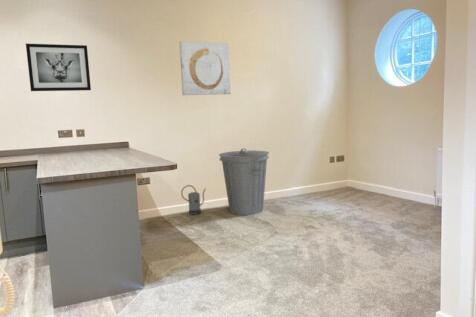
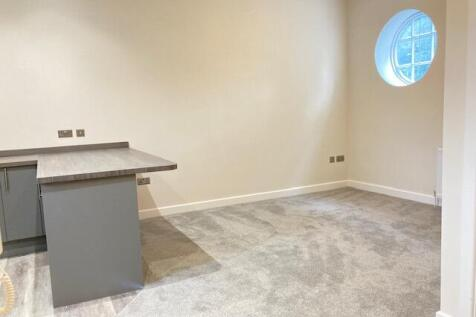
- wall art [178,40,232,96]
- watering can [180,184,207,216]
- trash can [218,148,270,216]
- wall art [25,43,92,92]
